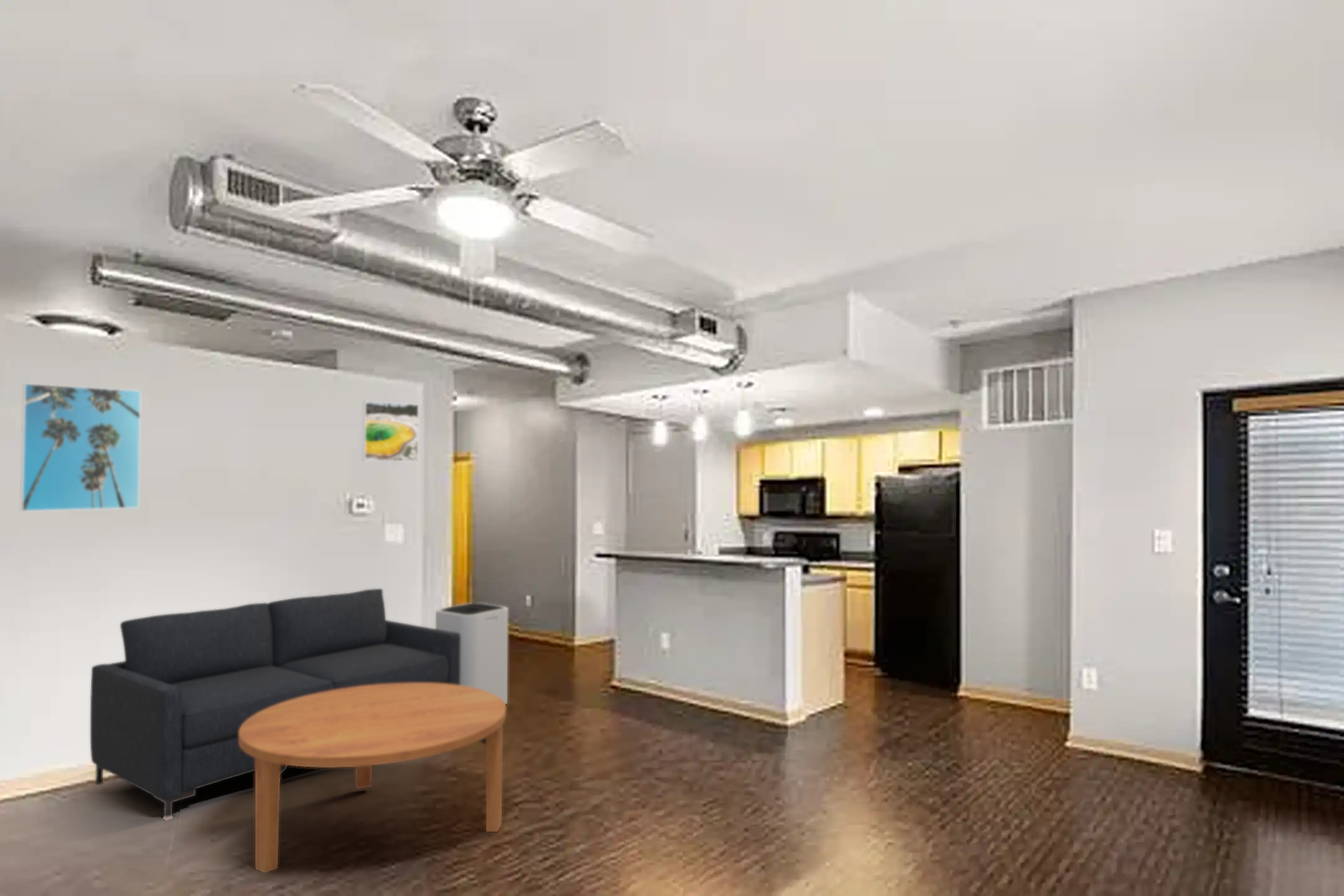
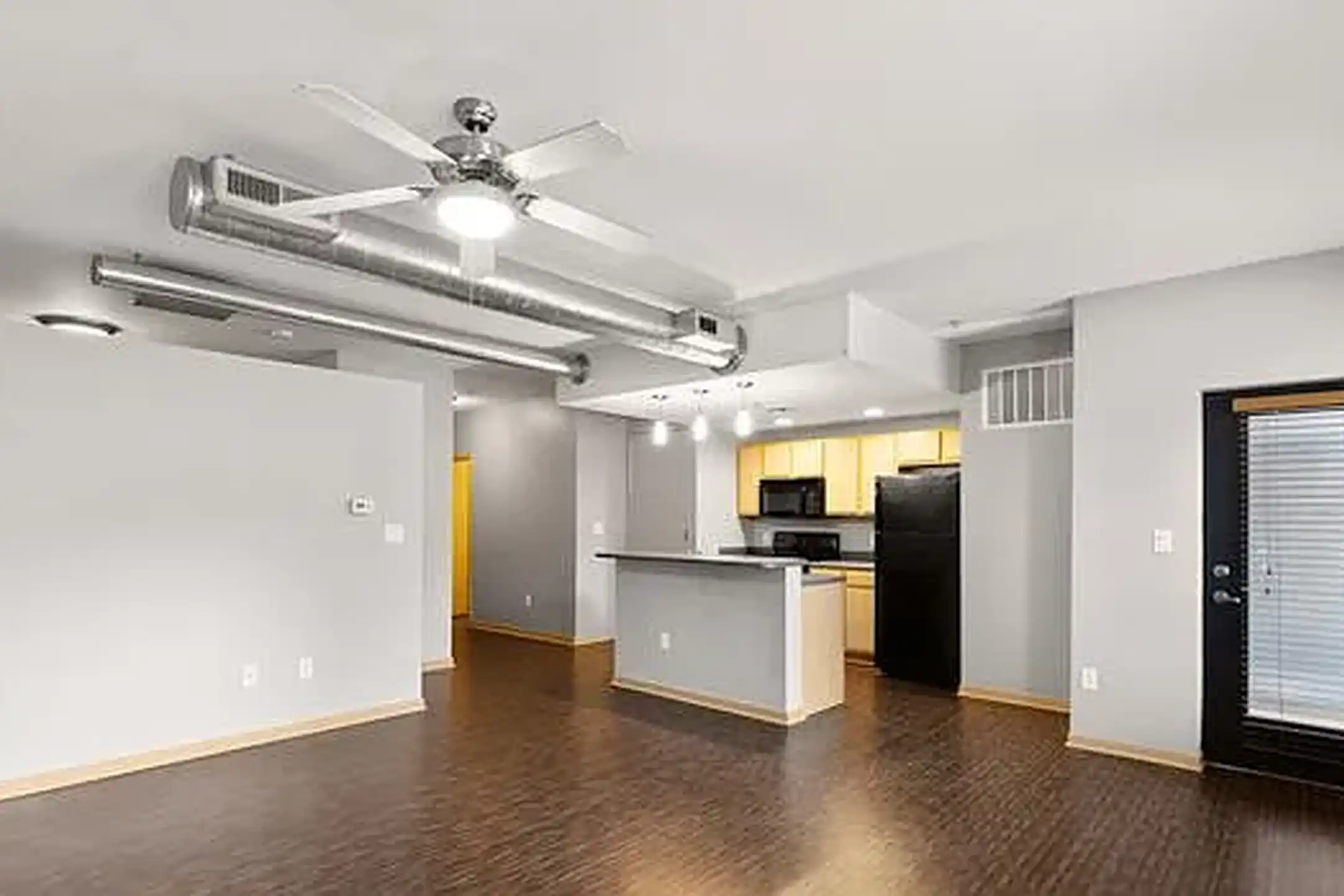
- trash can [435,602,509,705]
- sofa [90,588,460,818]
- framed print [20,383,142,512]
- coffee table [239,683,506,874]
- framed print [362,400,419,462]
